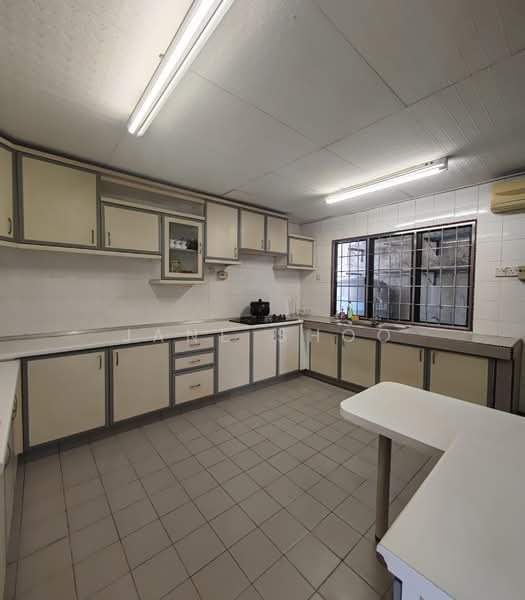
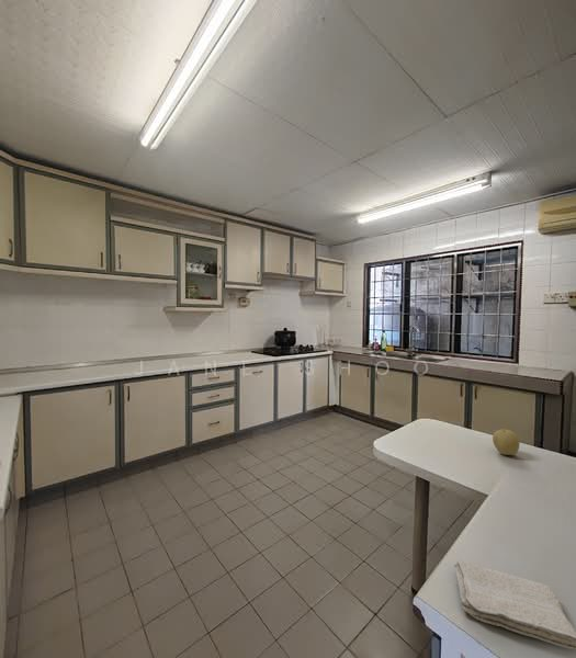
+ washcloth [452,559,576,650]
+ fruit [492,428,521,456]
